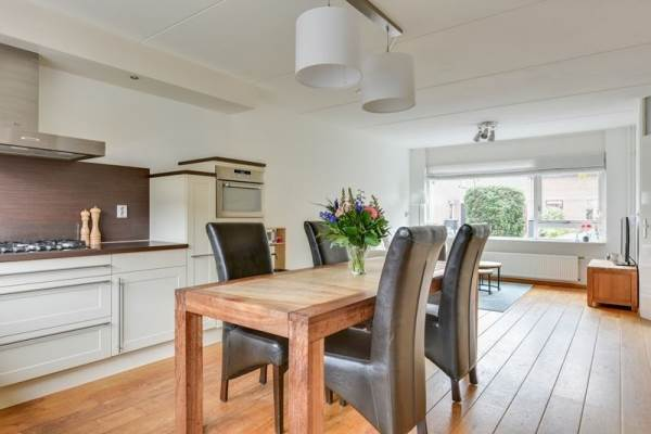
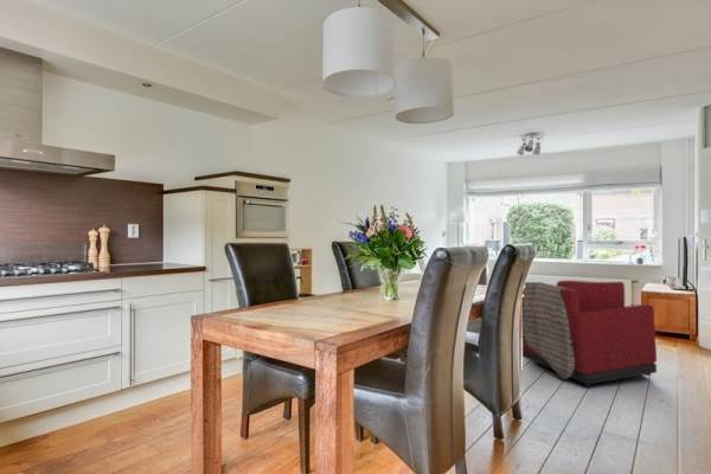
+ armchair [521,280,658,387]
